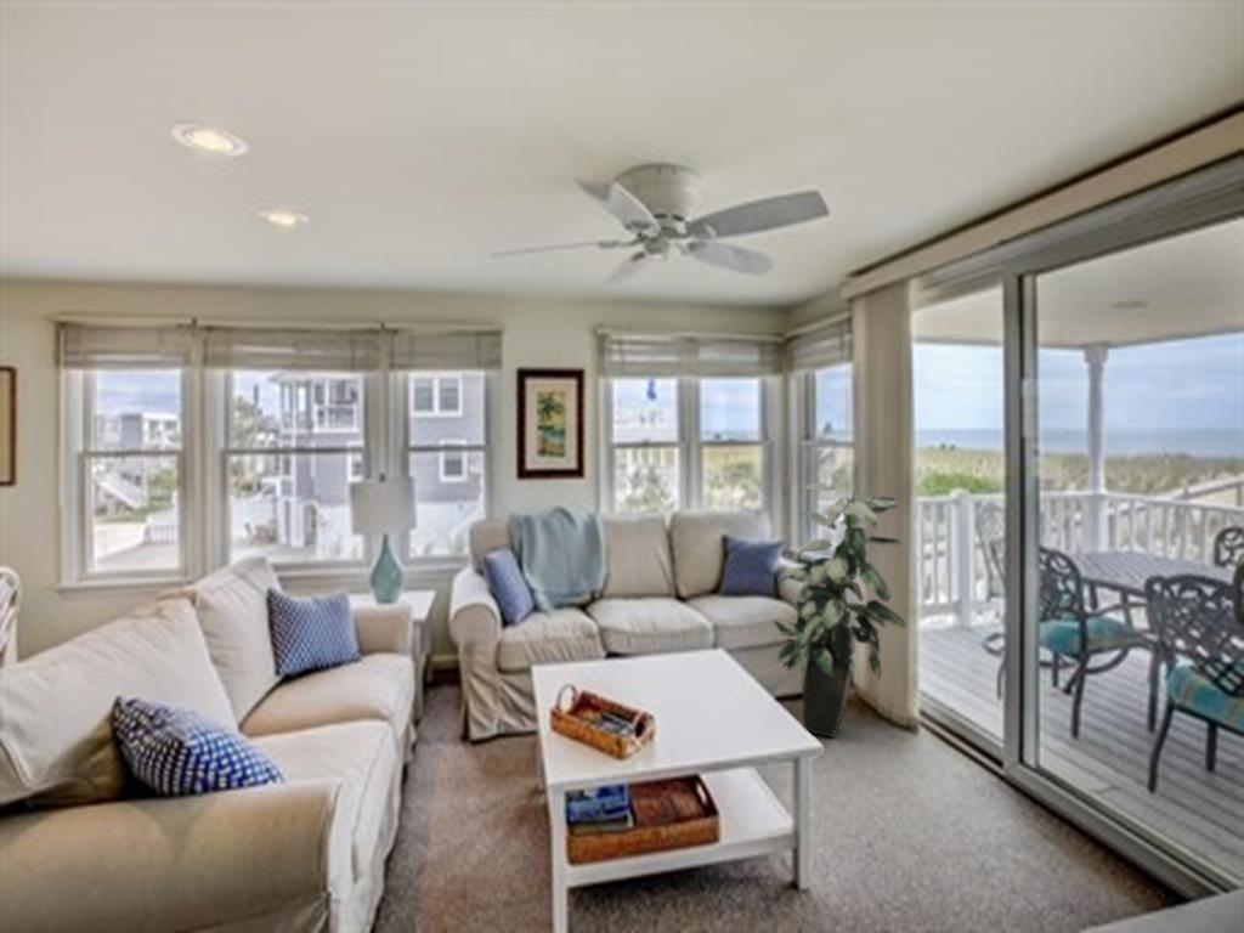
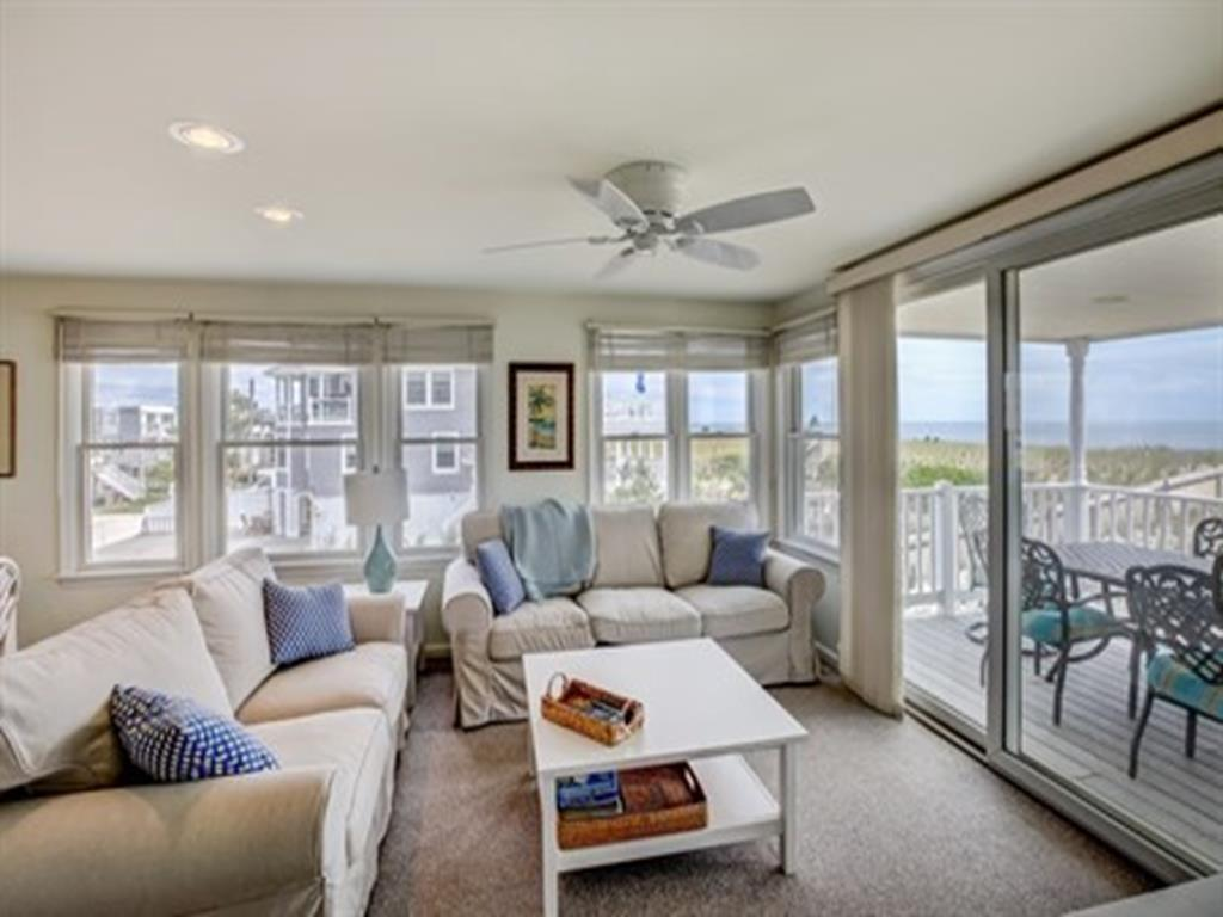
- indoor plant [771,482,907,739]
